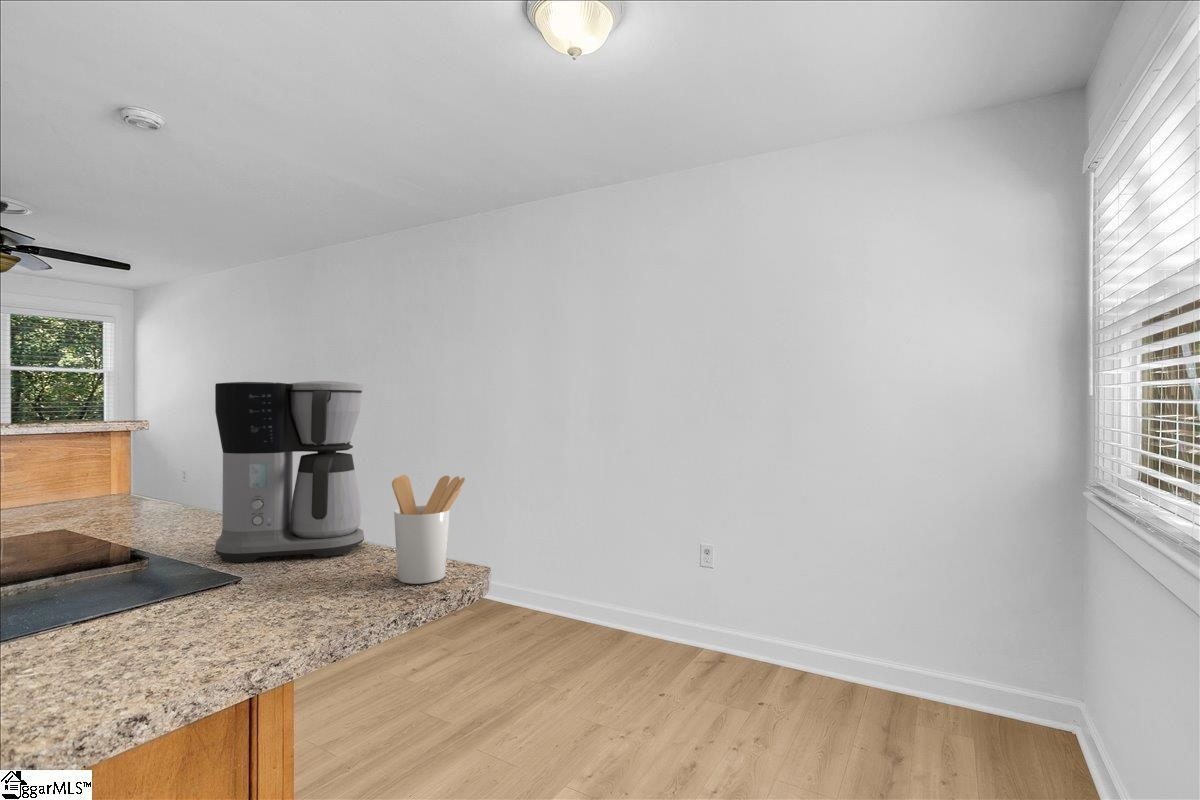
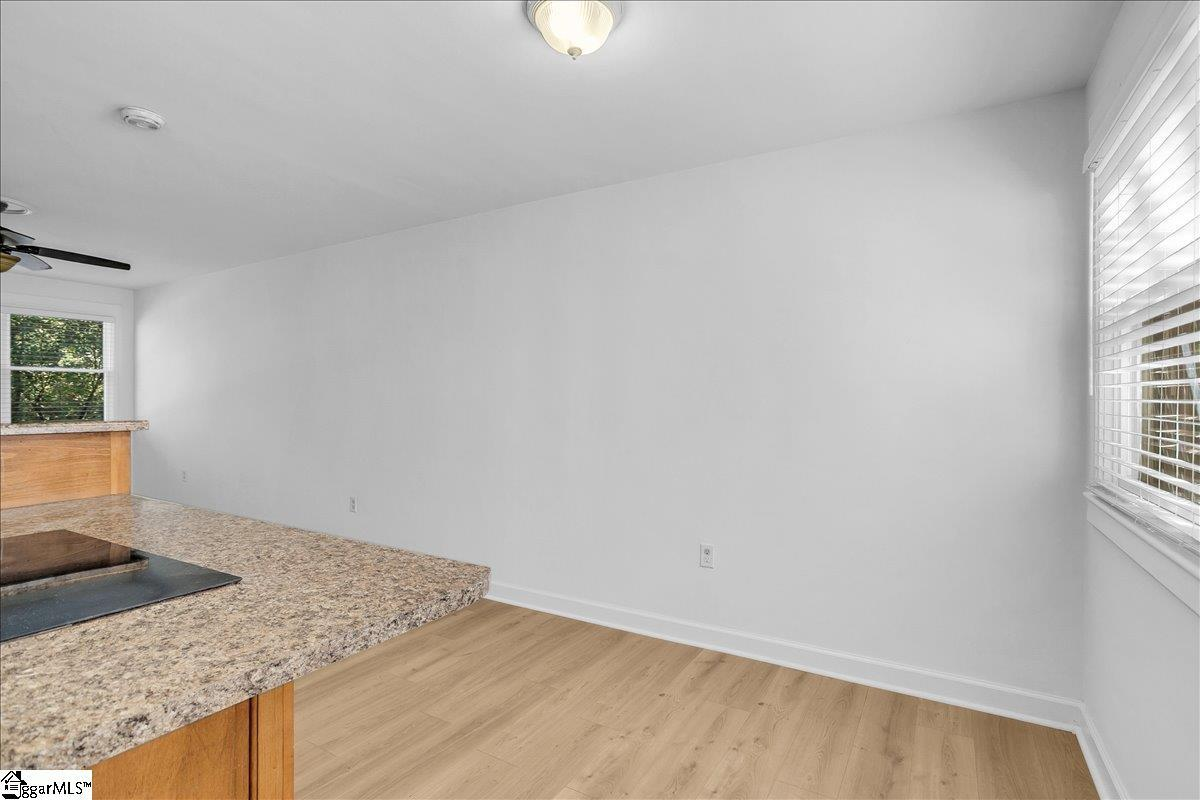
- utensil holder [391,474,466,585]
- coffee maker [214,380,365,563]
